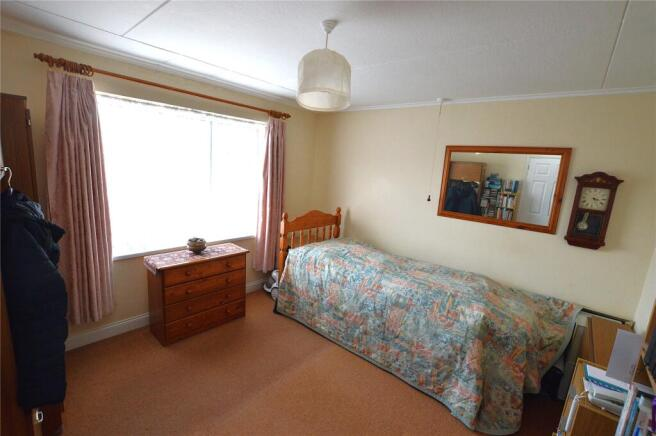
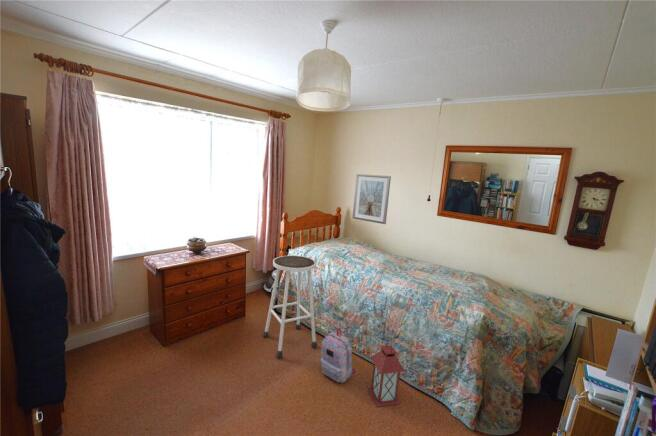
+ backpack [320,326,356,384]
+ lantern [367,336,406,408]
+ picture frame [352,173,392,225]
+ stool [262,255,318,358]
